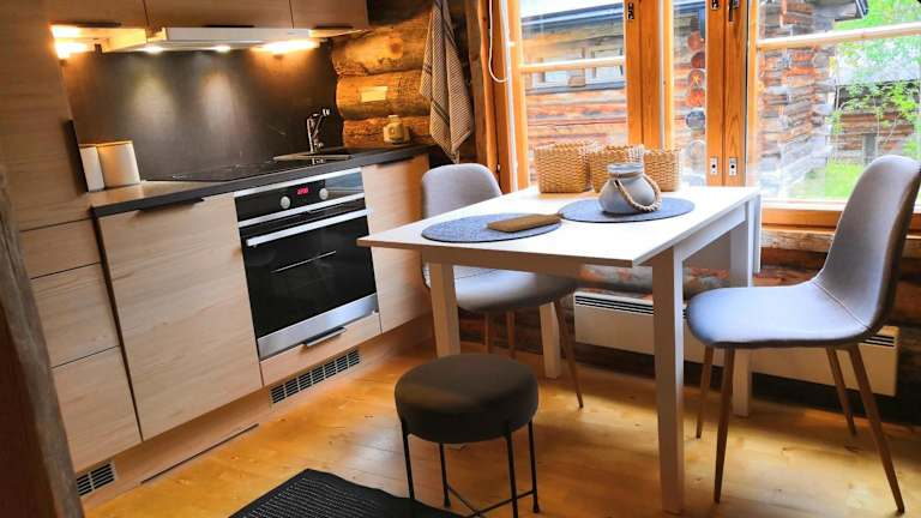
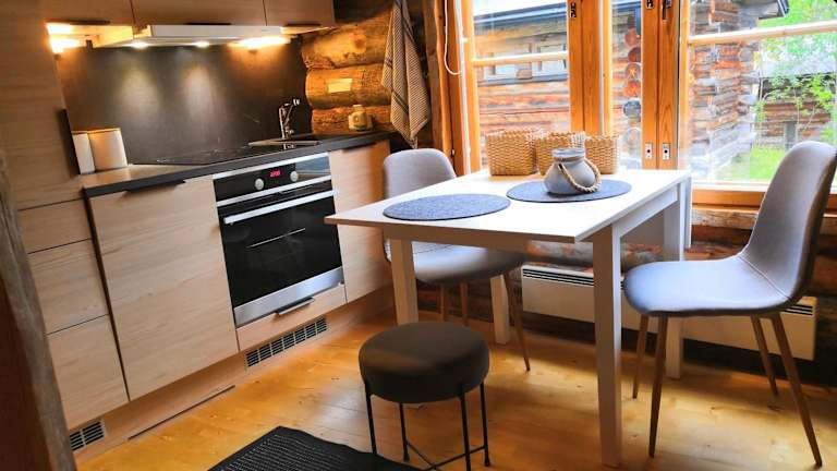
- chopping board [486,211,566,233]
